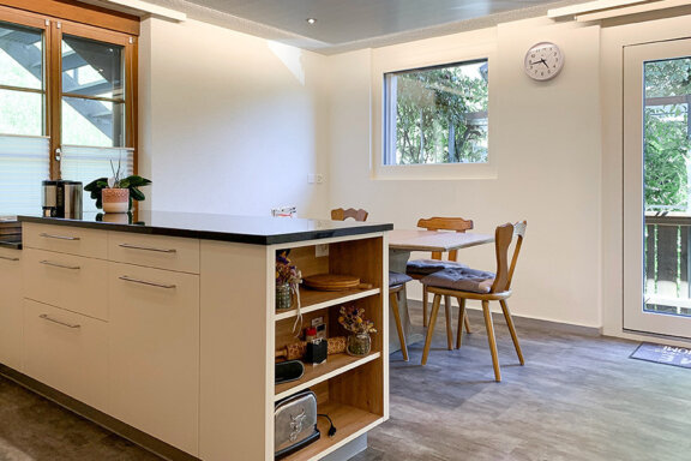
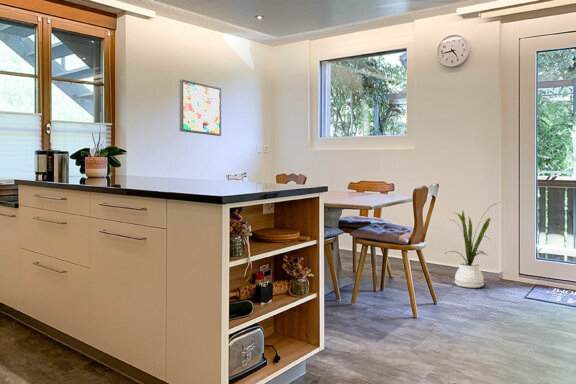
+ wall art [179,79,222,137]
+ house plant [445,201,502,289]
